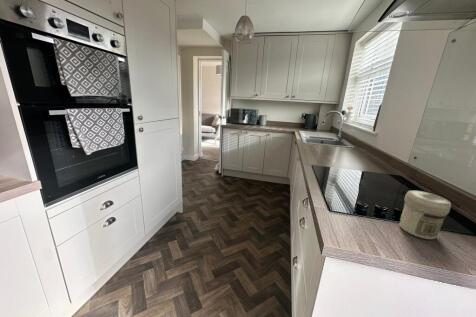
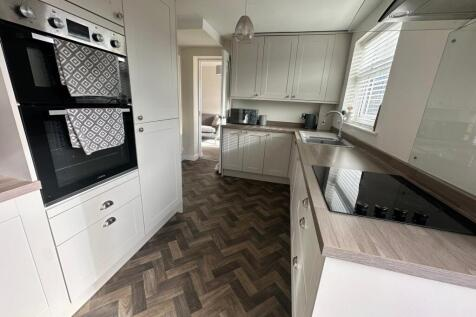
- jar [398,190,452,240]
